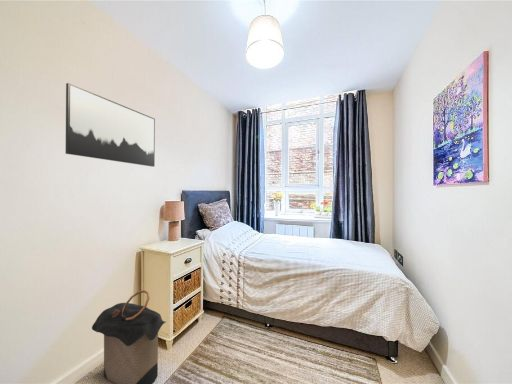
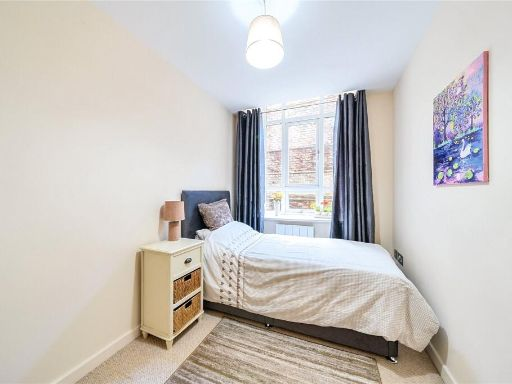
- laundry hamper [91,289,167,384]
- wall art [64,82,156,168]
